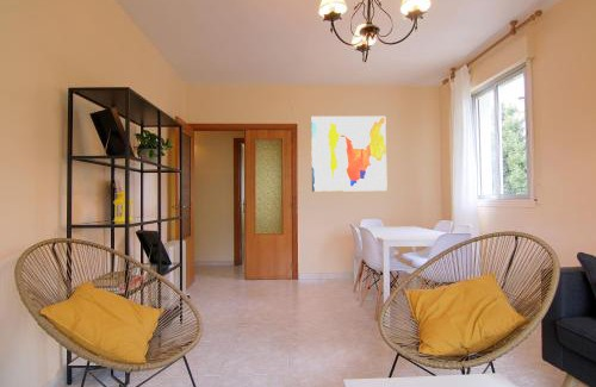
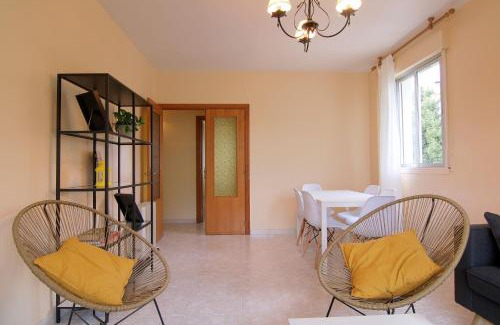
- wall art [310,116,389,193]
